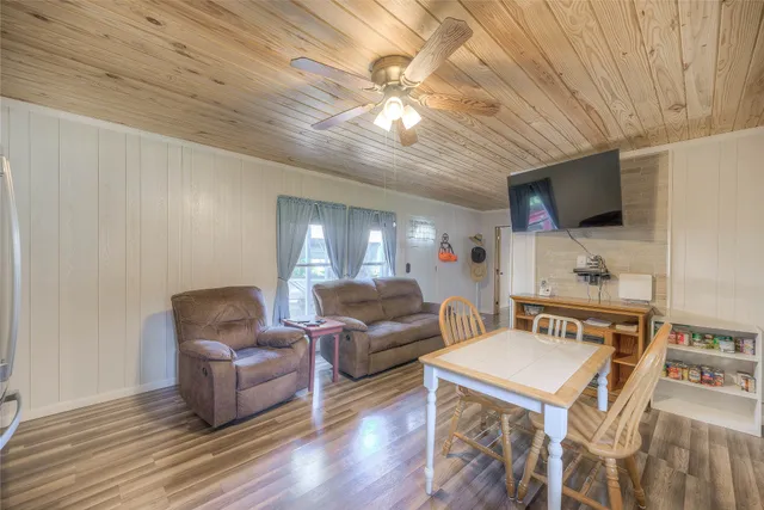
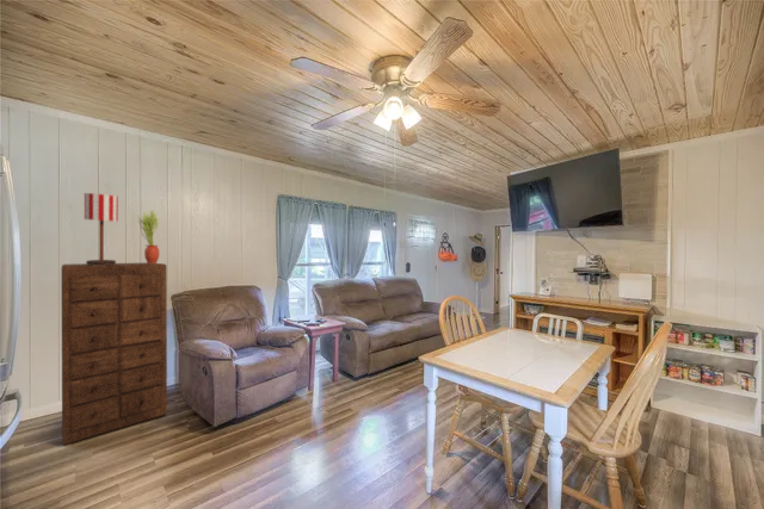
+ dresser [61,261,168,446]
+ potted plant [137,210,160,263]
+ table lamp [84,192,119,266]
